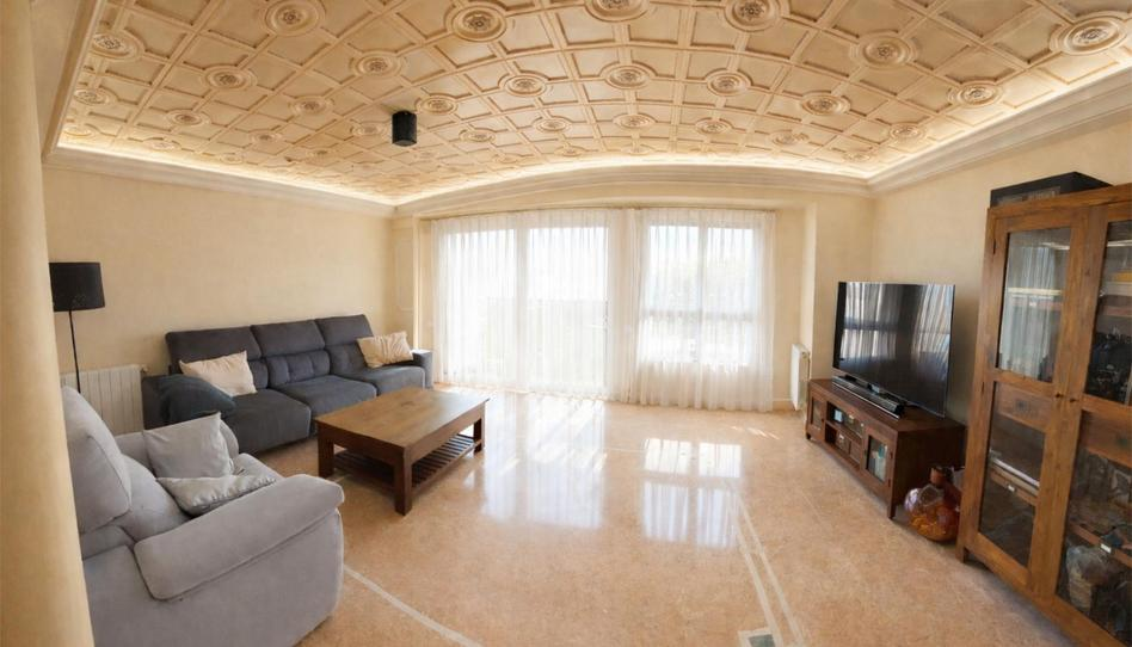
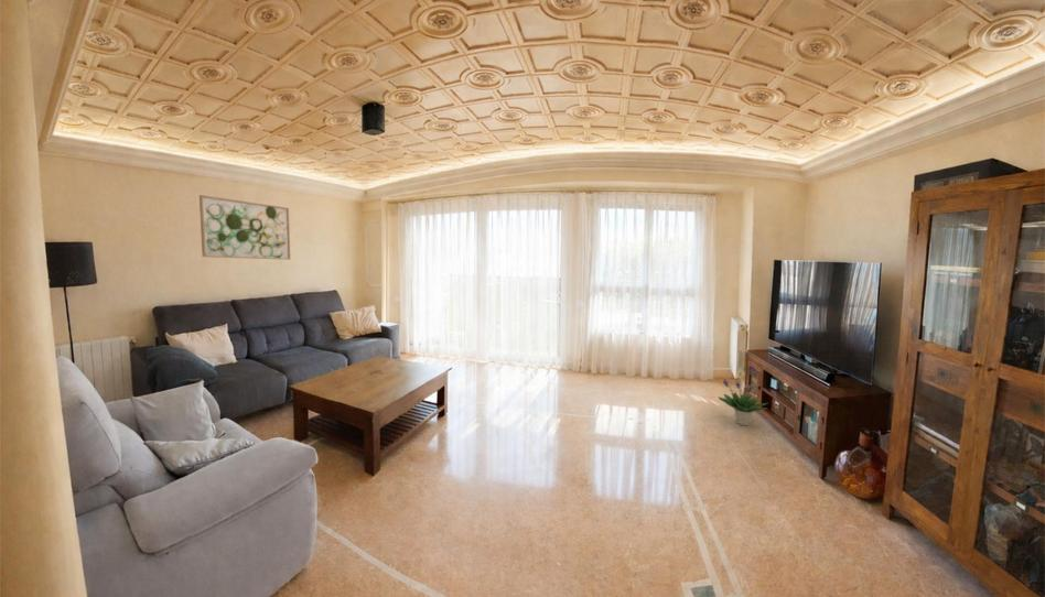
+ wall art [198,194,291,261]
+ potted plant [717,363,768,426]
